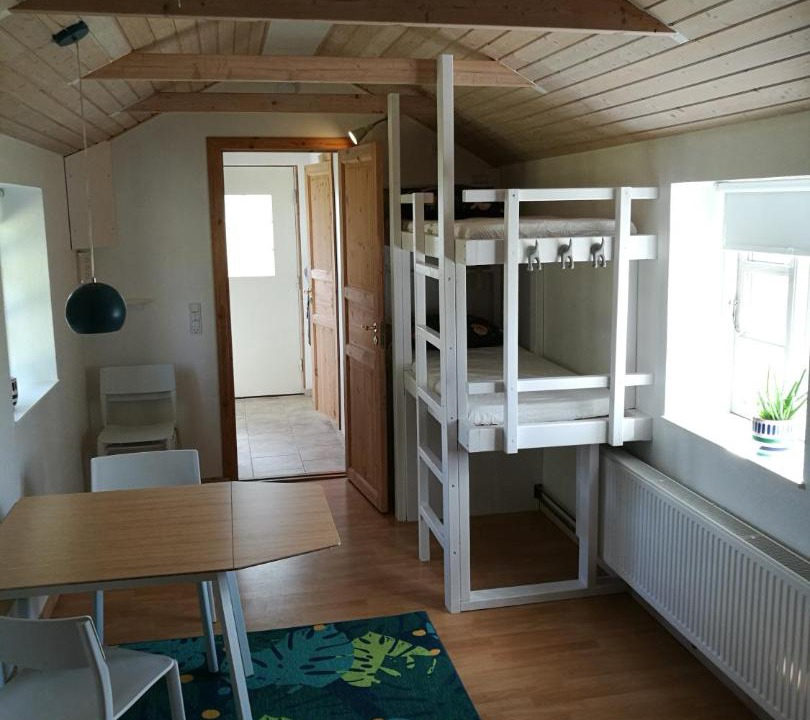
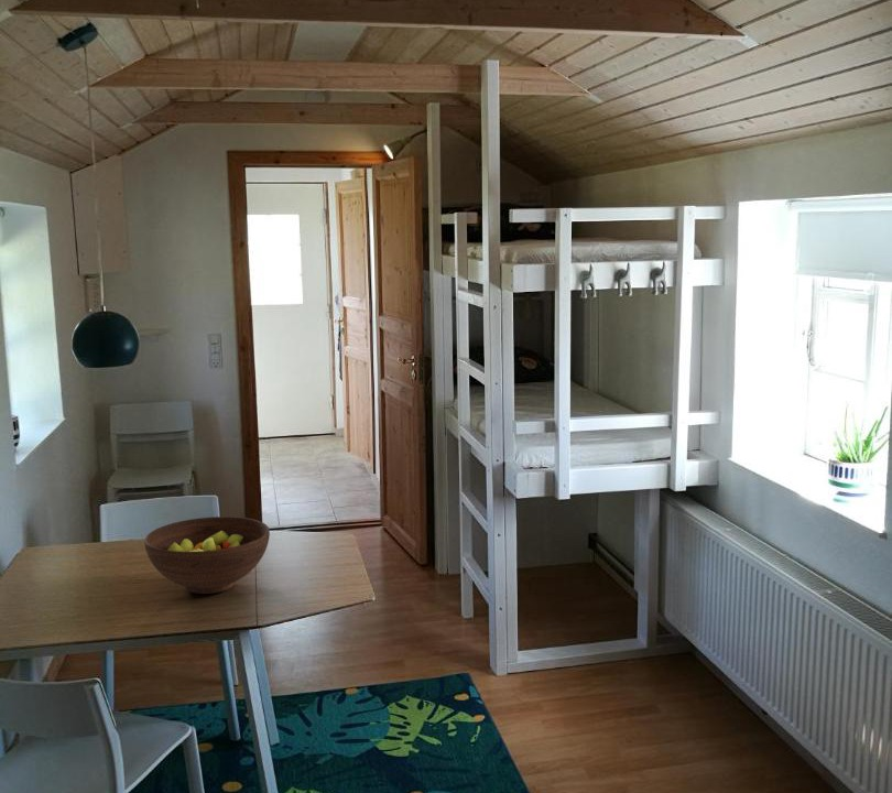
+ fruit bowl [143,515,271,595]
